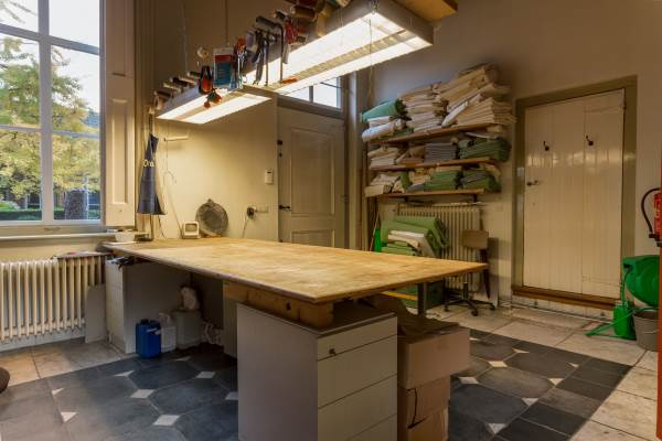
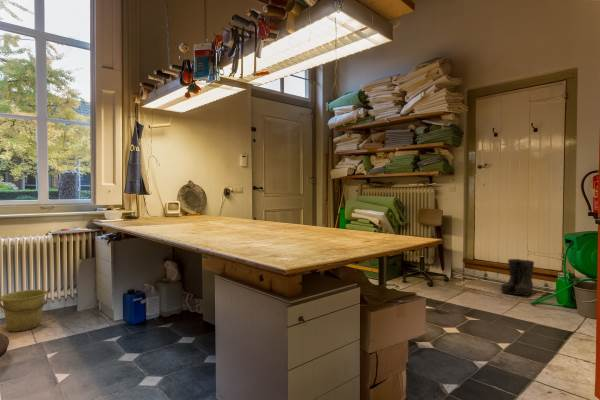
+ boots [500,258,535,297]
+ bucket [0,288,49,333]
